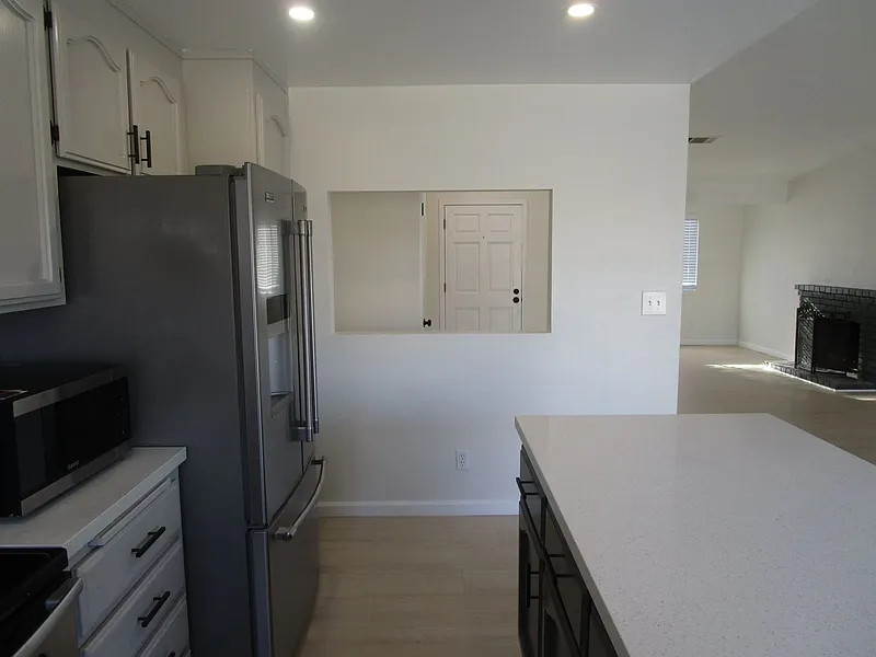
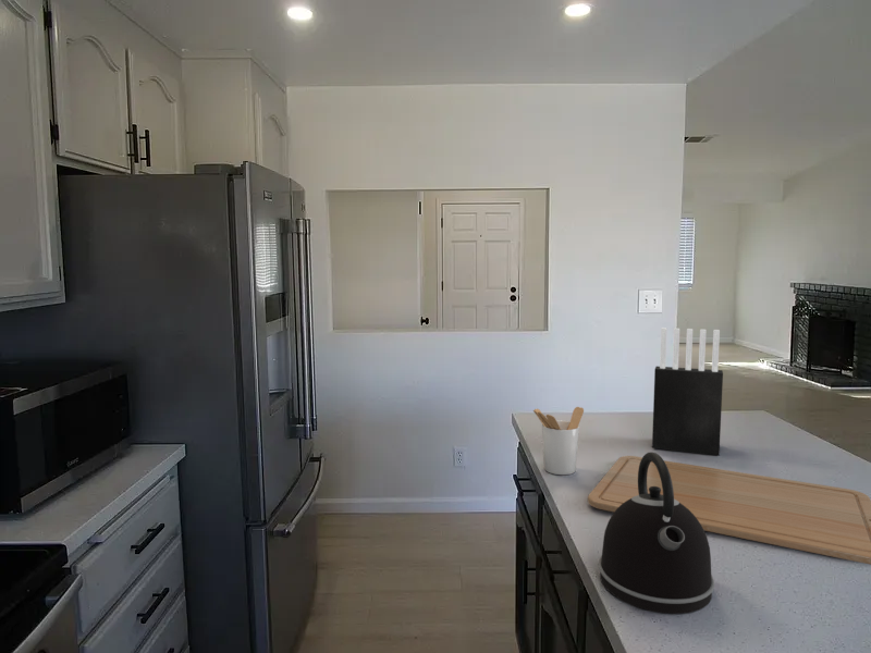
+ chopping board [587,455,871,566]
+ knife block [651,326,724,457]
+ kettle [598,451,715,615]
+ utensil holder [532,406,585,476]
